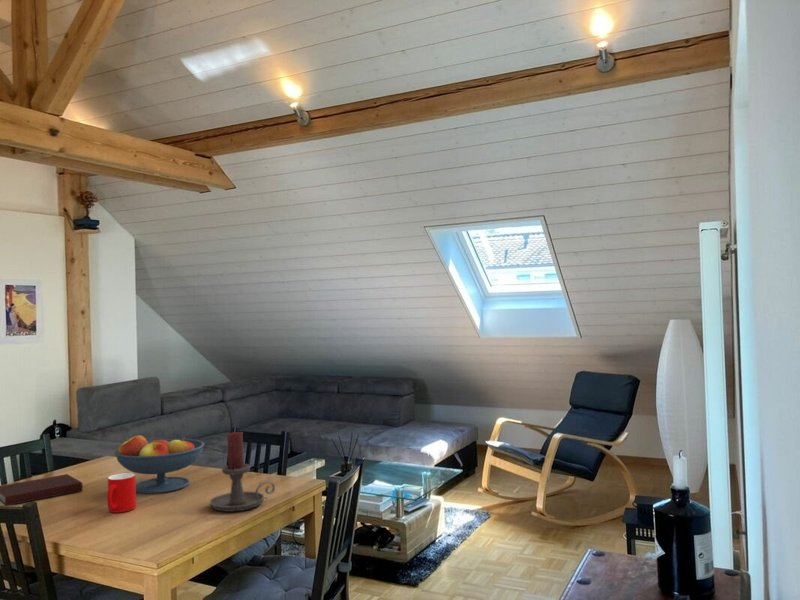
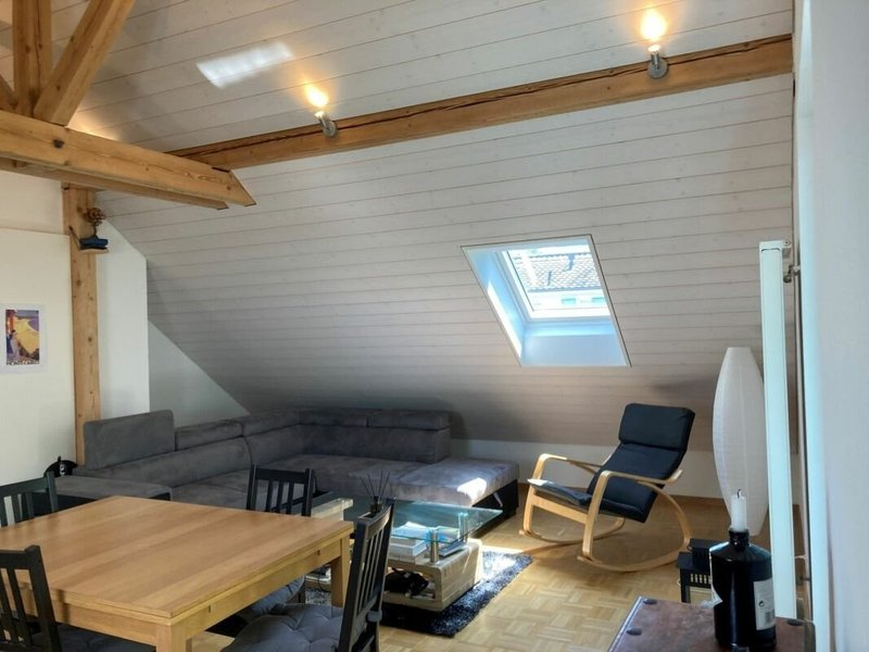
- fruit bowl [114,434,206,494]
- candle holder [209,430,276,513]
- cup [106,472,137,513]
- notebook [0,473,84,507]
